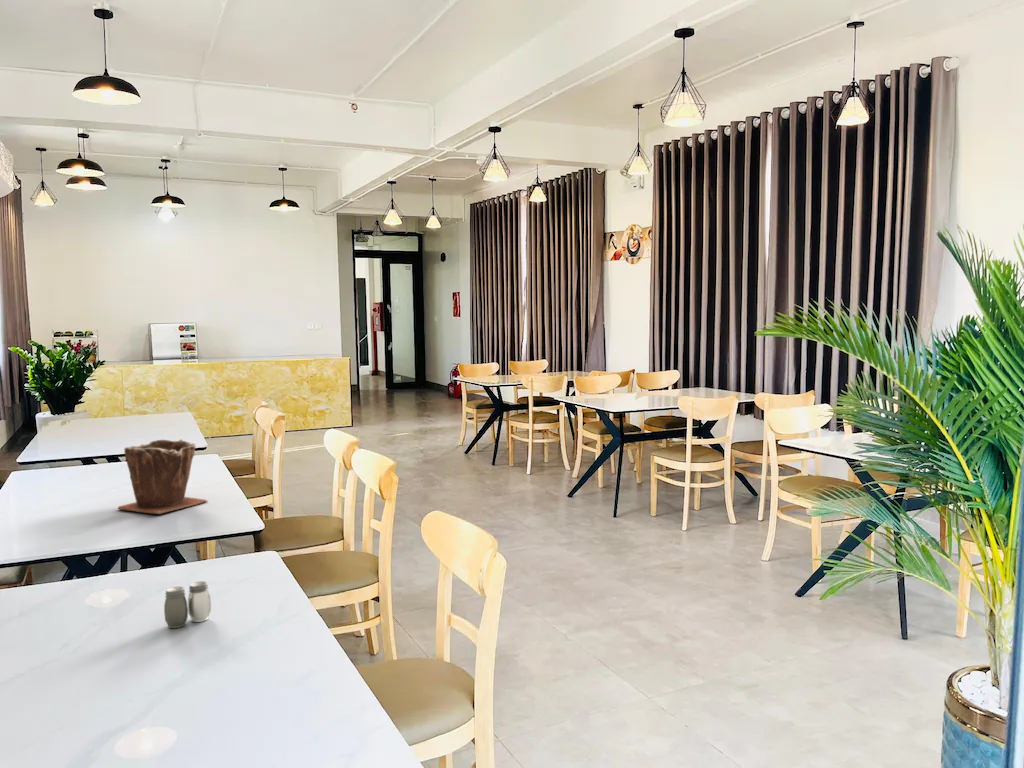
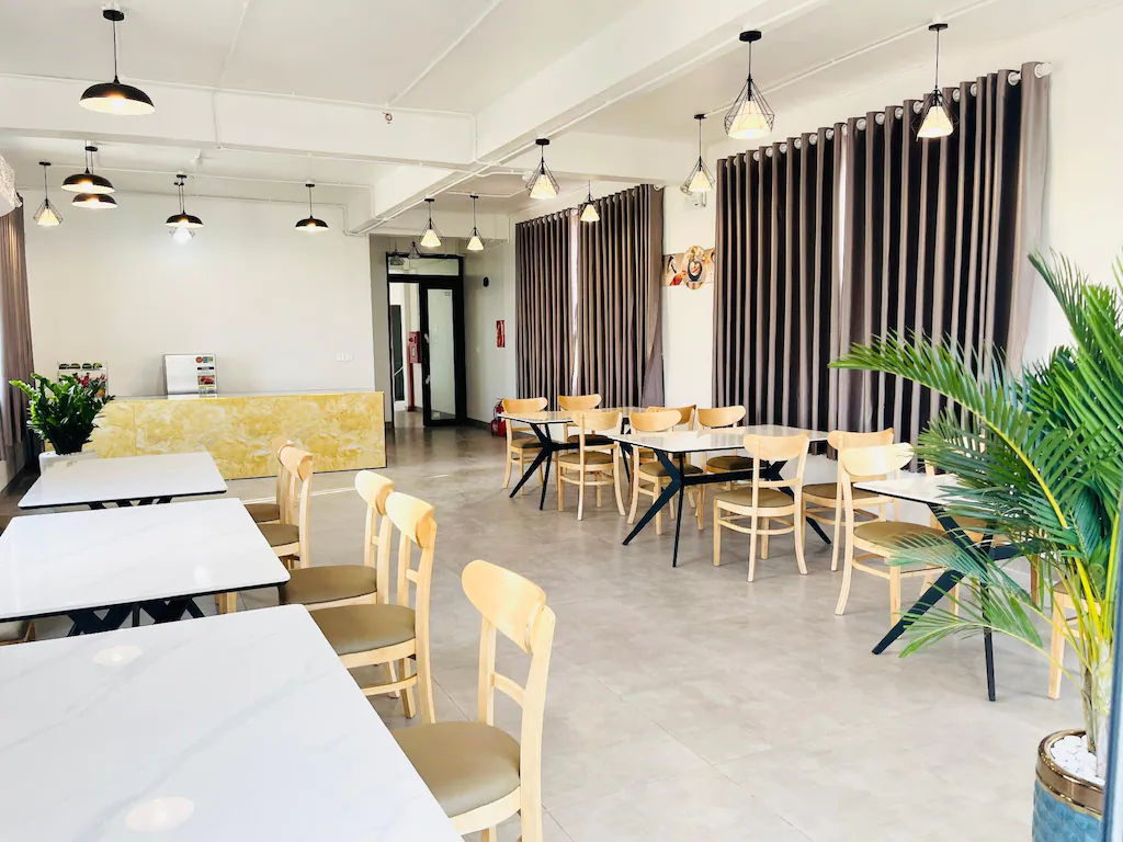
- salt and pepper shaker [163,580,212,629]
- plant pot [116,438,209,515]
